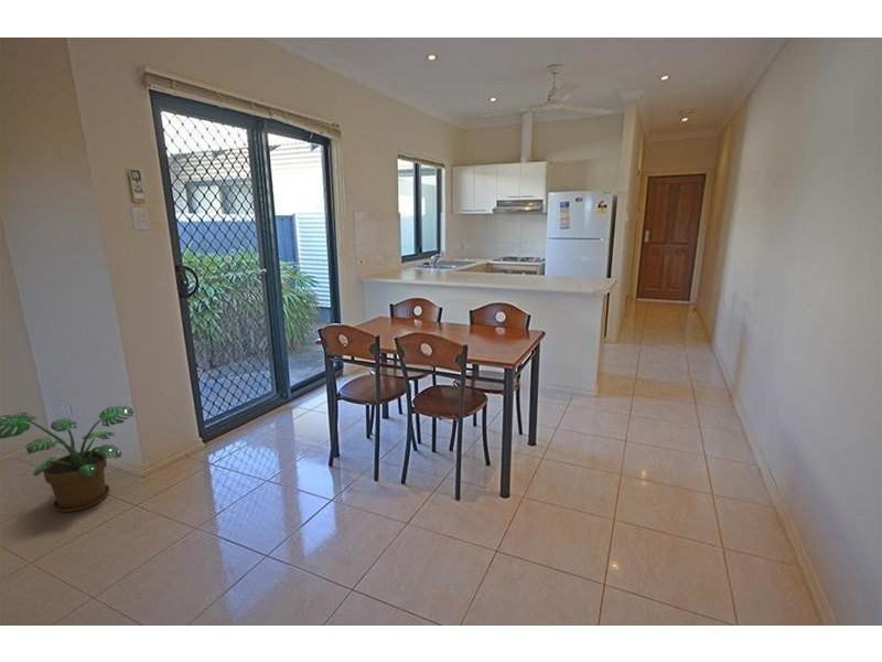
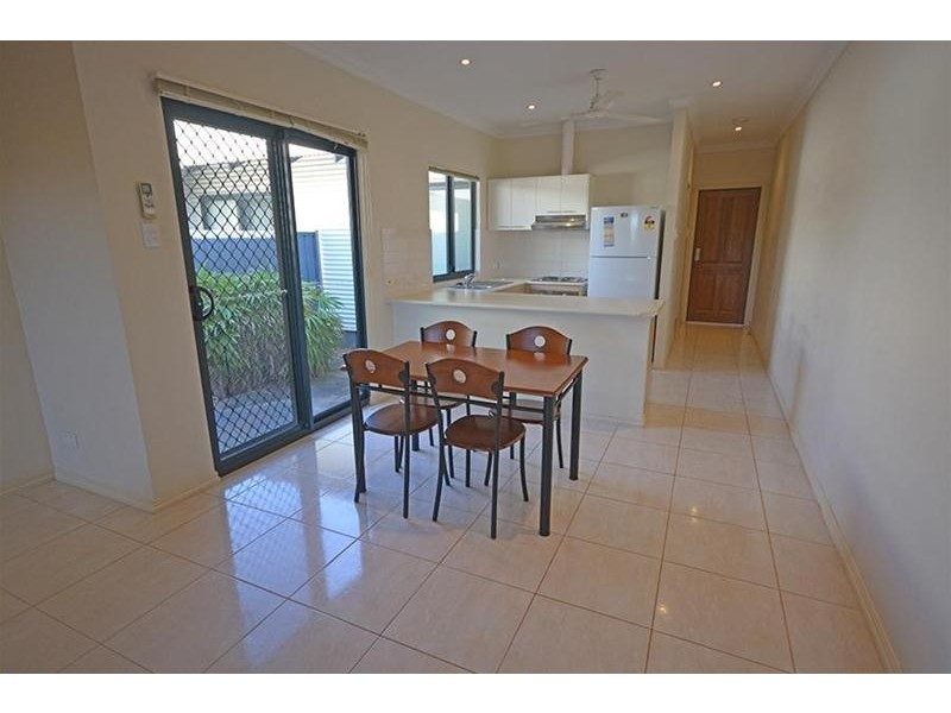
- potted plant [0,405,136,513]
